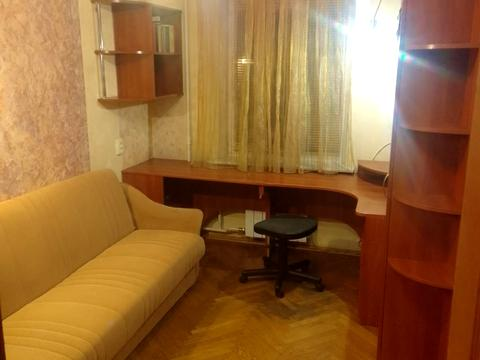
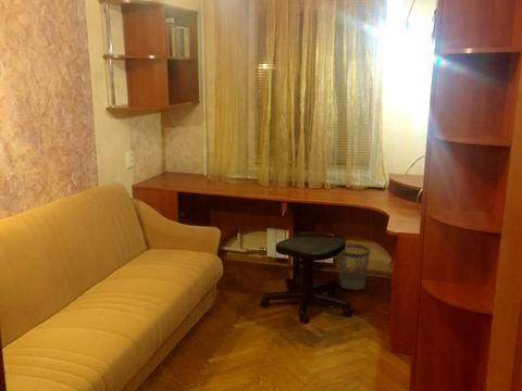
+ wastebasket [337,243,371,291]
